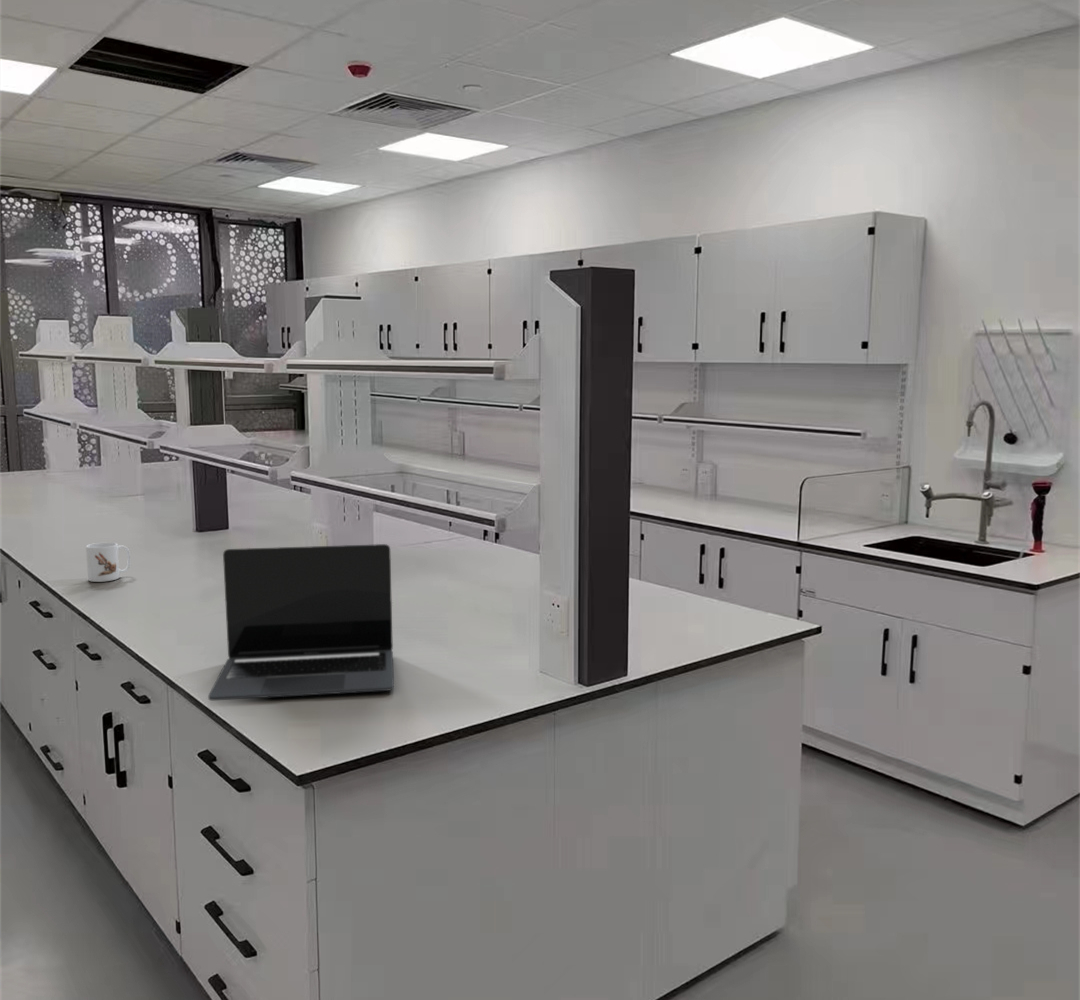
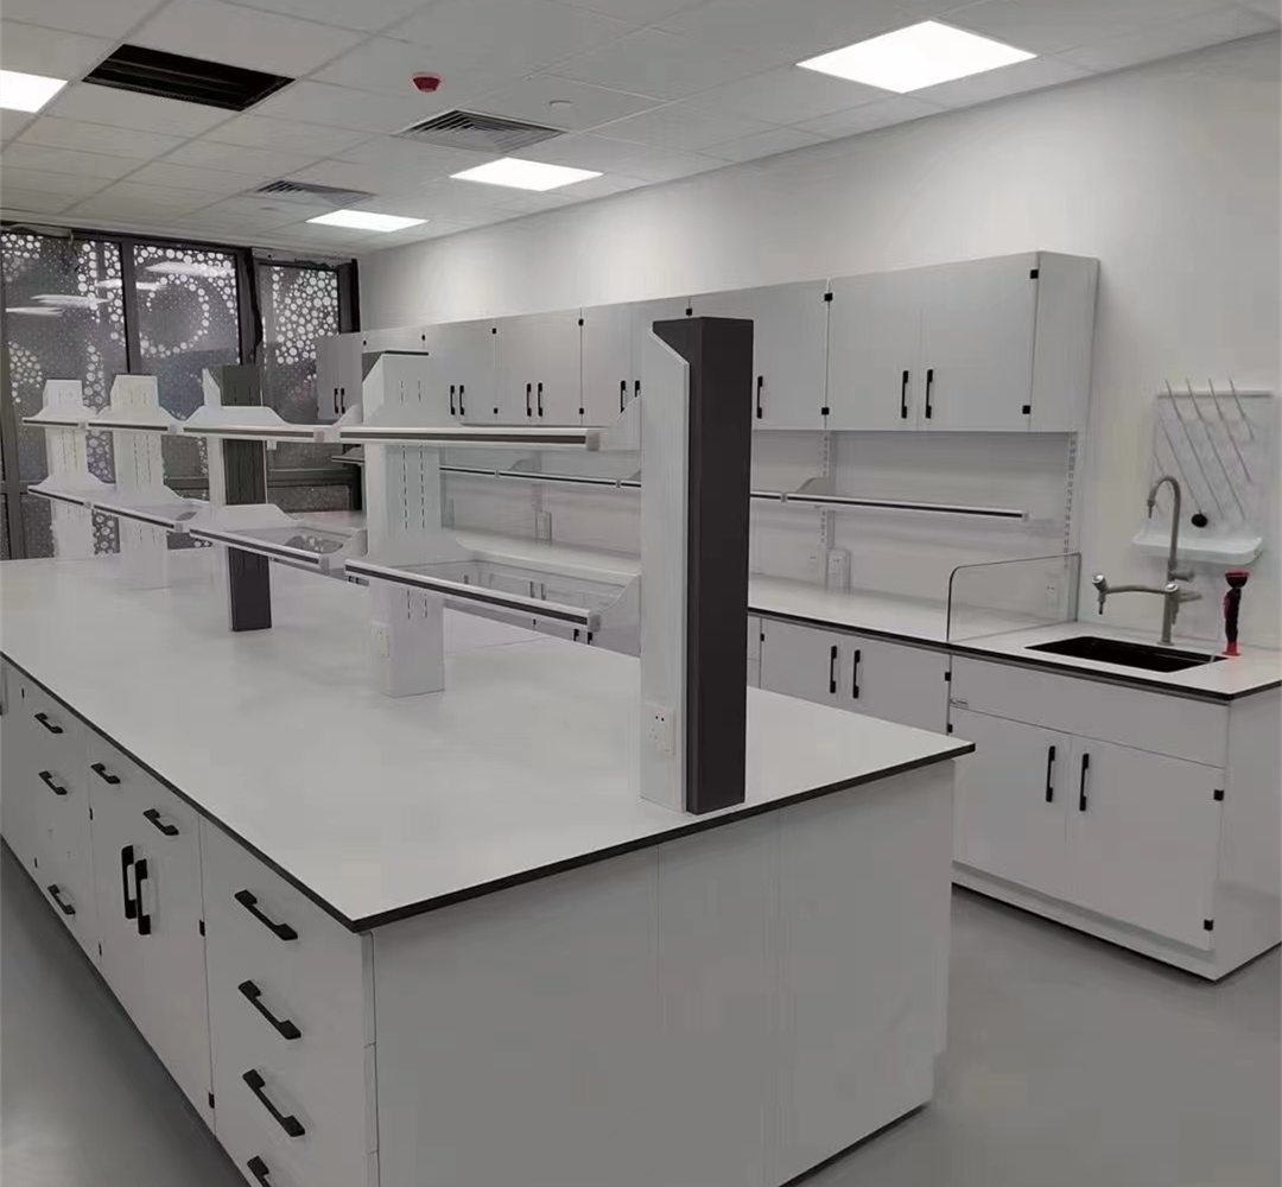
- mug [85,541,132,583]
- laptop [207,543,395,701]
